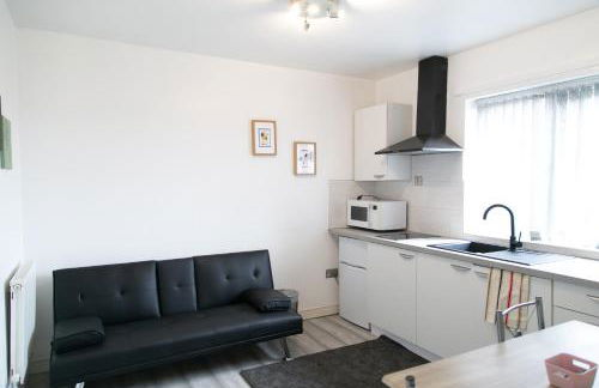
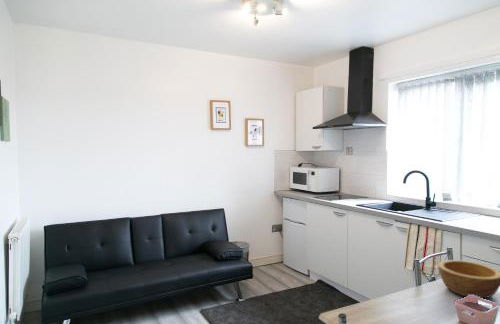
+ bowl [437,259,500,299]
